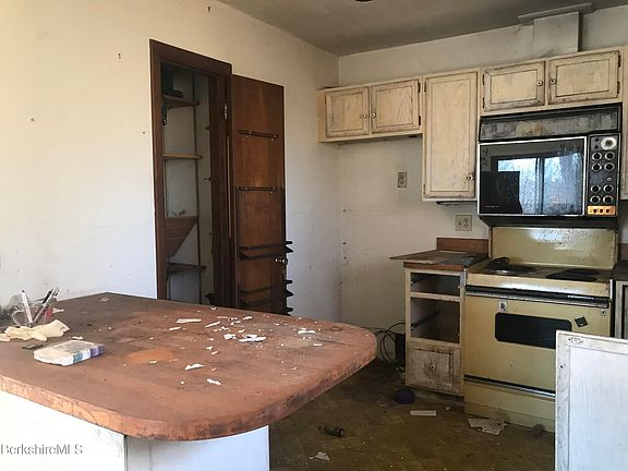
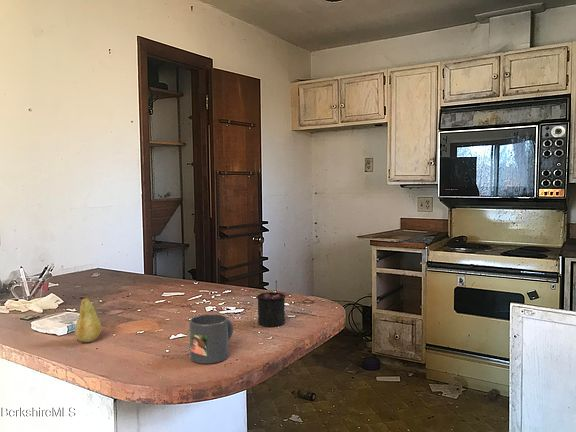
+ mug [188,313,234,365]
+ fruit [74,297,102,343]
+ candle [256,280,287,328]
